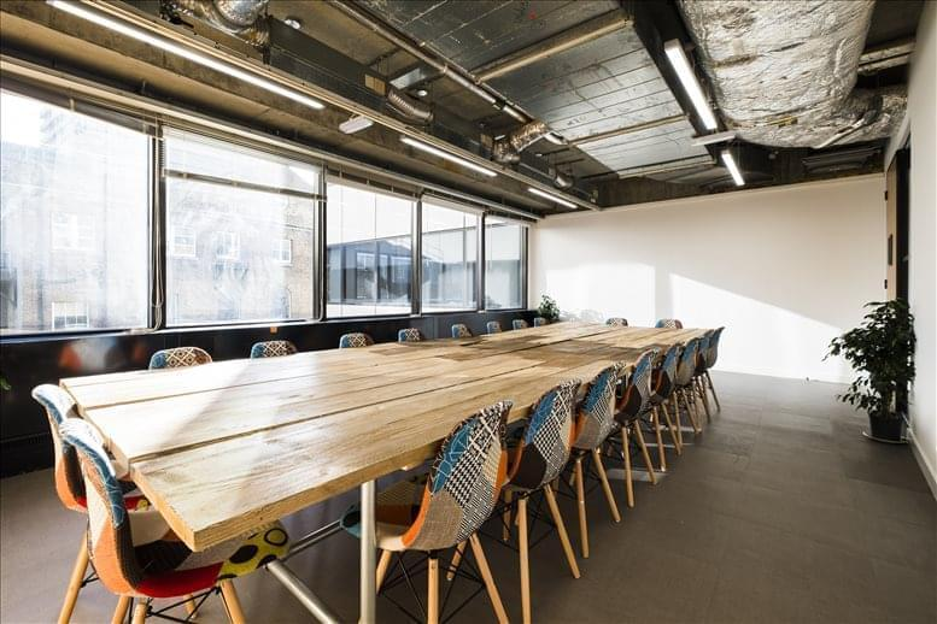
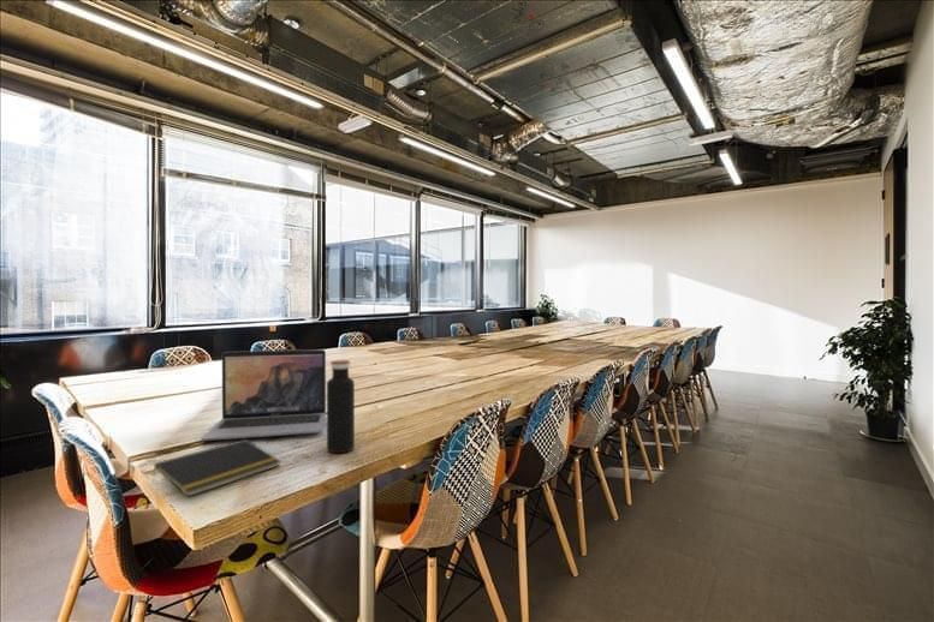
+ water bottle [326,359,356,454]
+ notepad [150,438,281,497]
+ laptop [200,348,327,442]
